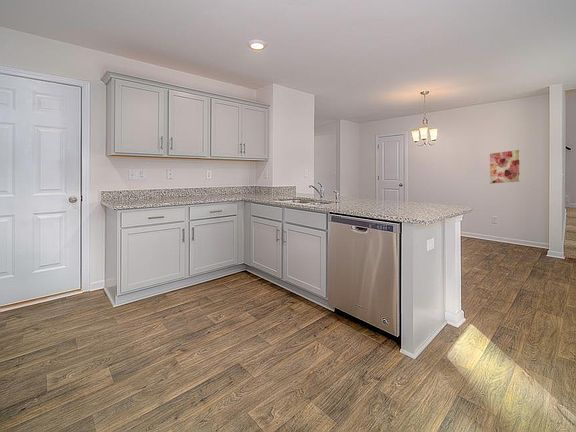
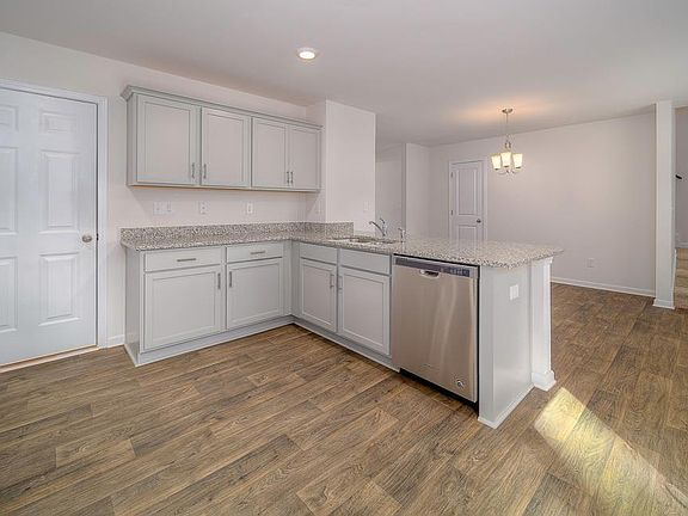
- wall art [489,149,521,184]
